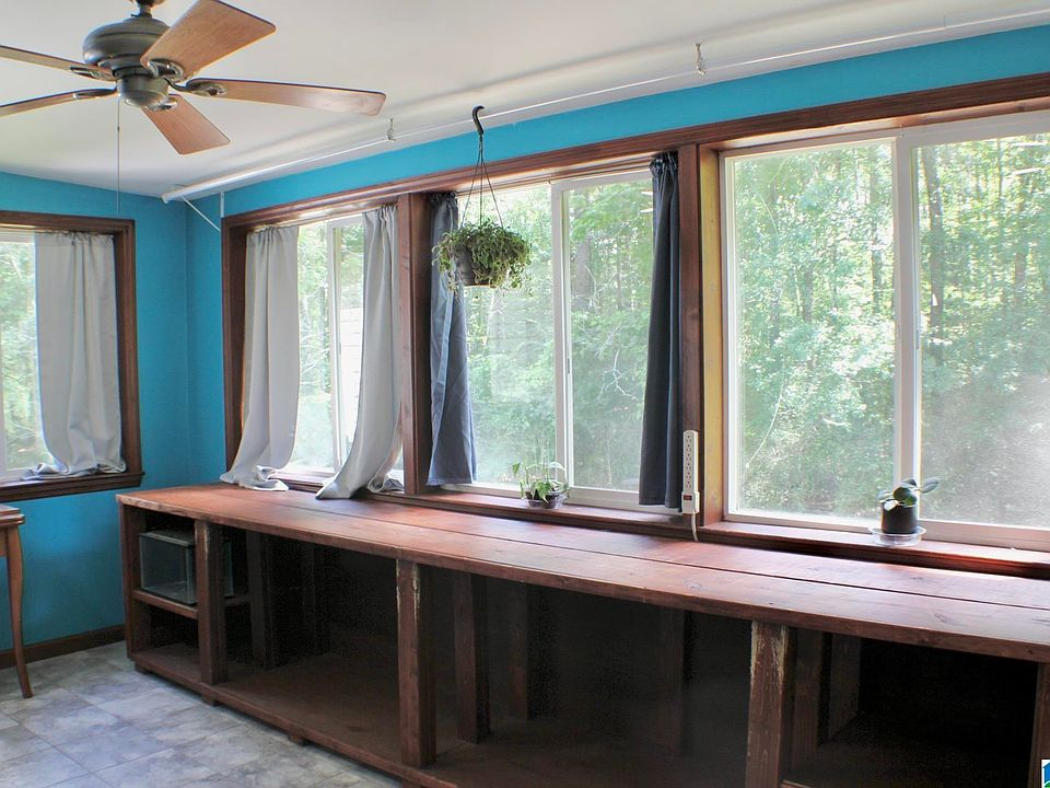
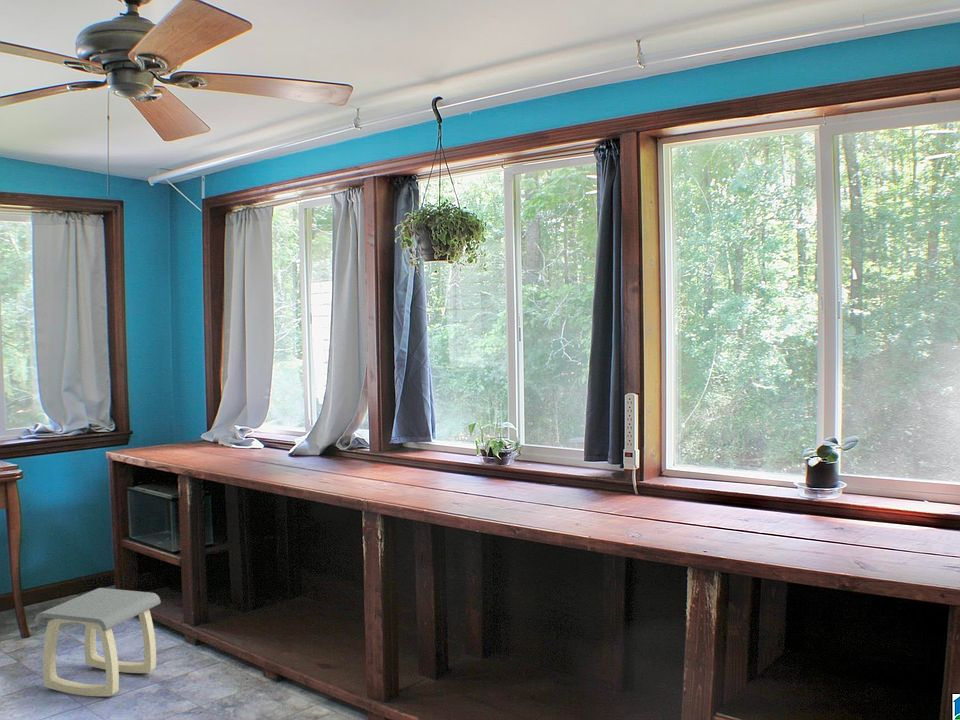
+ stool [34,587,162,697]
